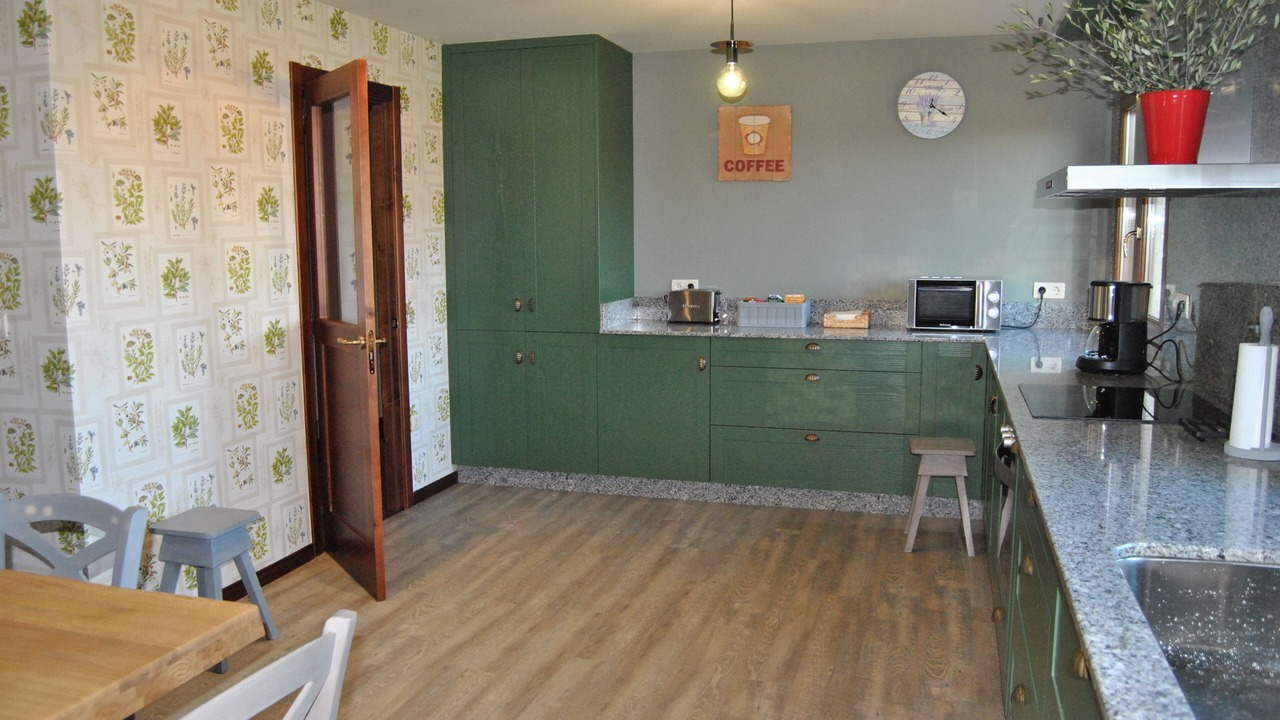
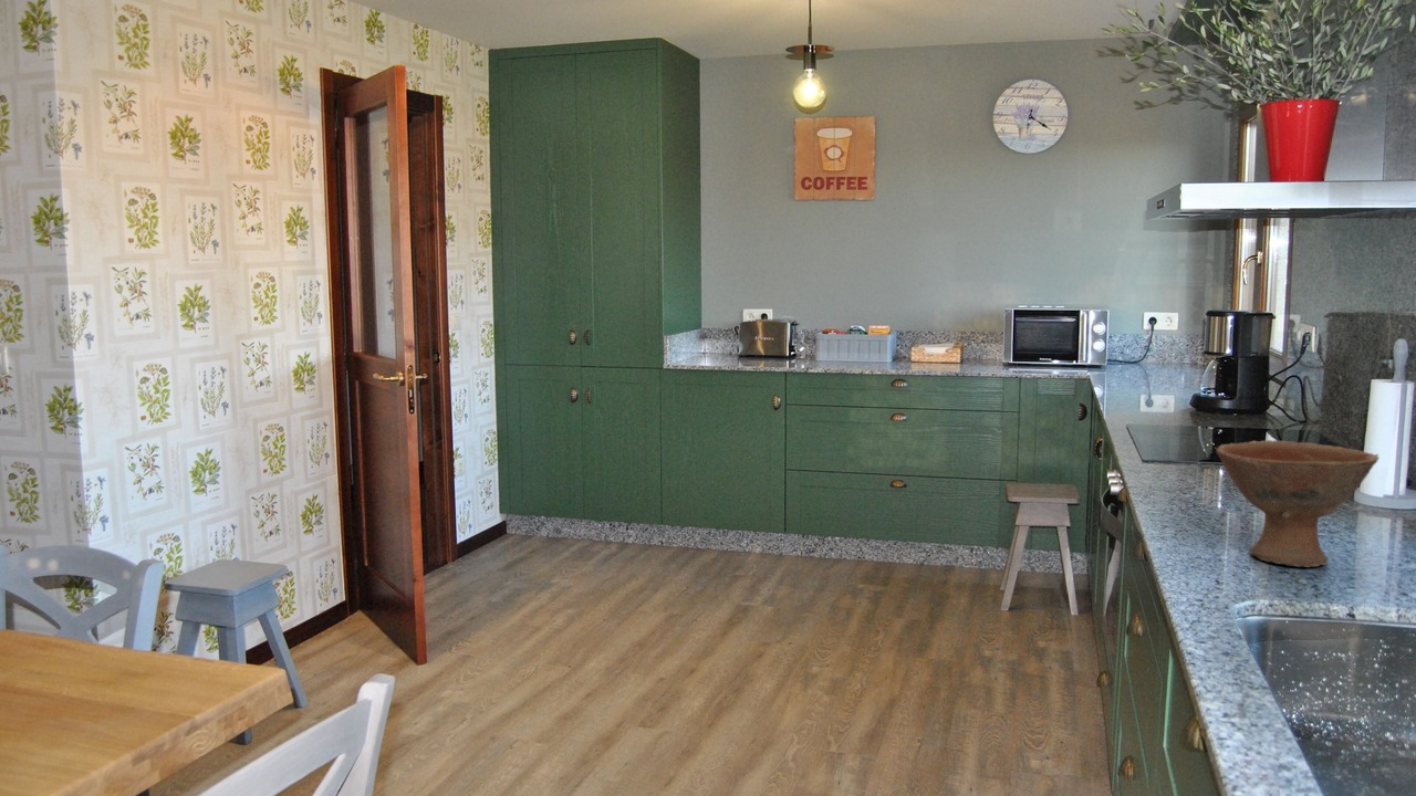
+ bowl [1216,439,1381,568]
